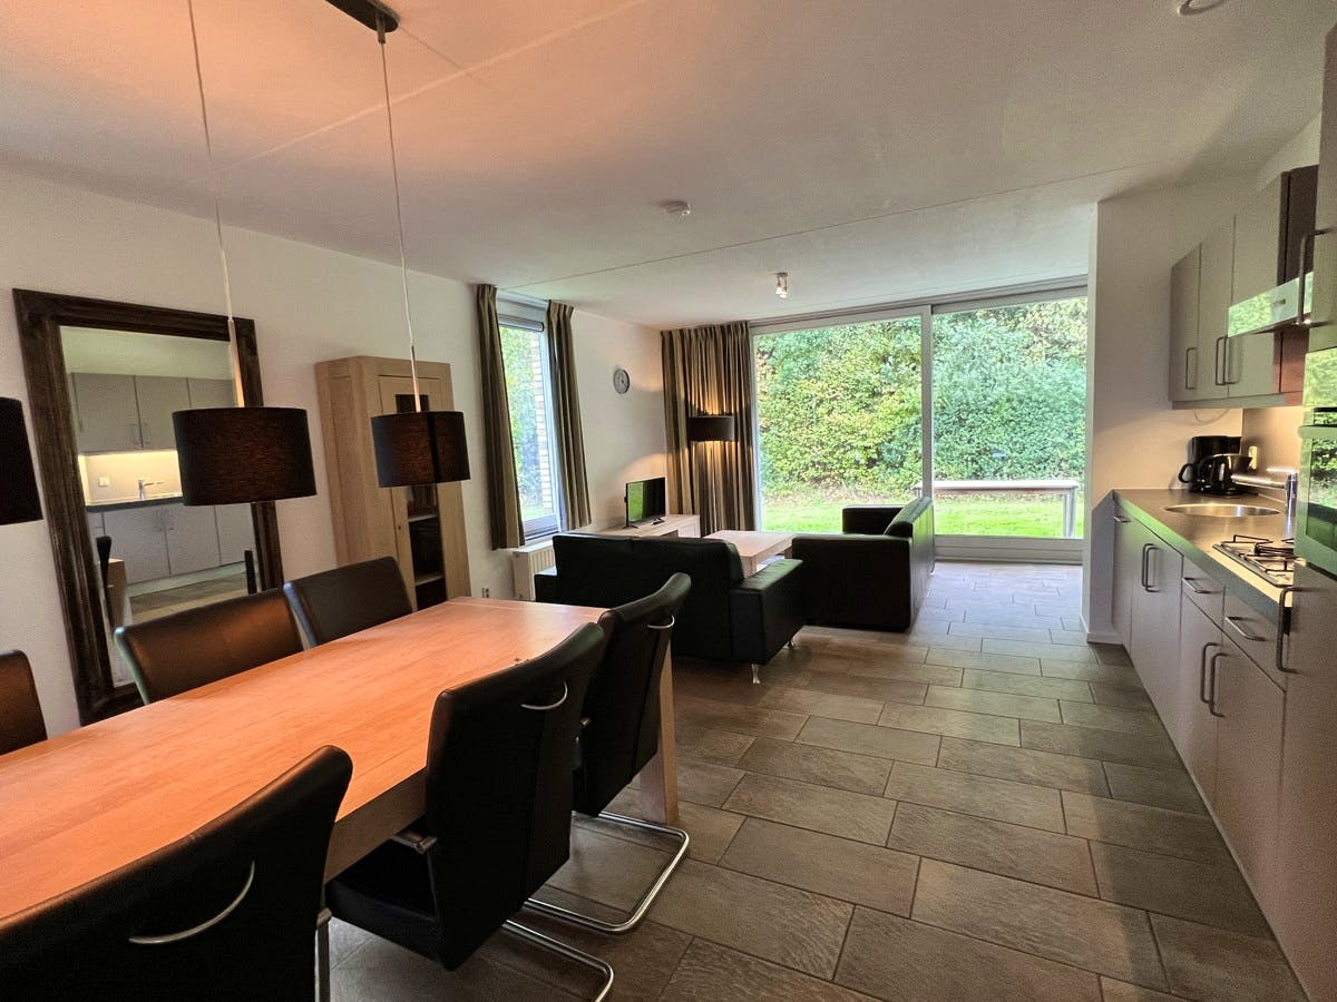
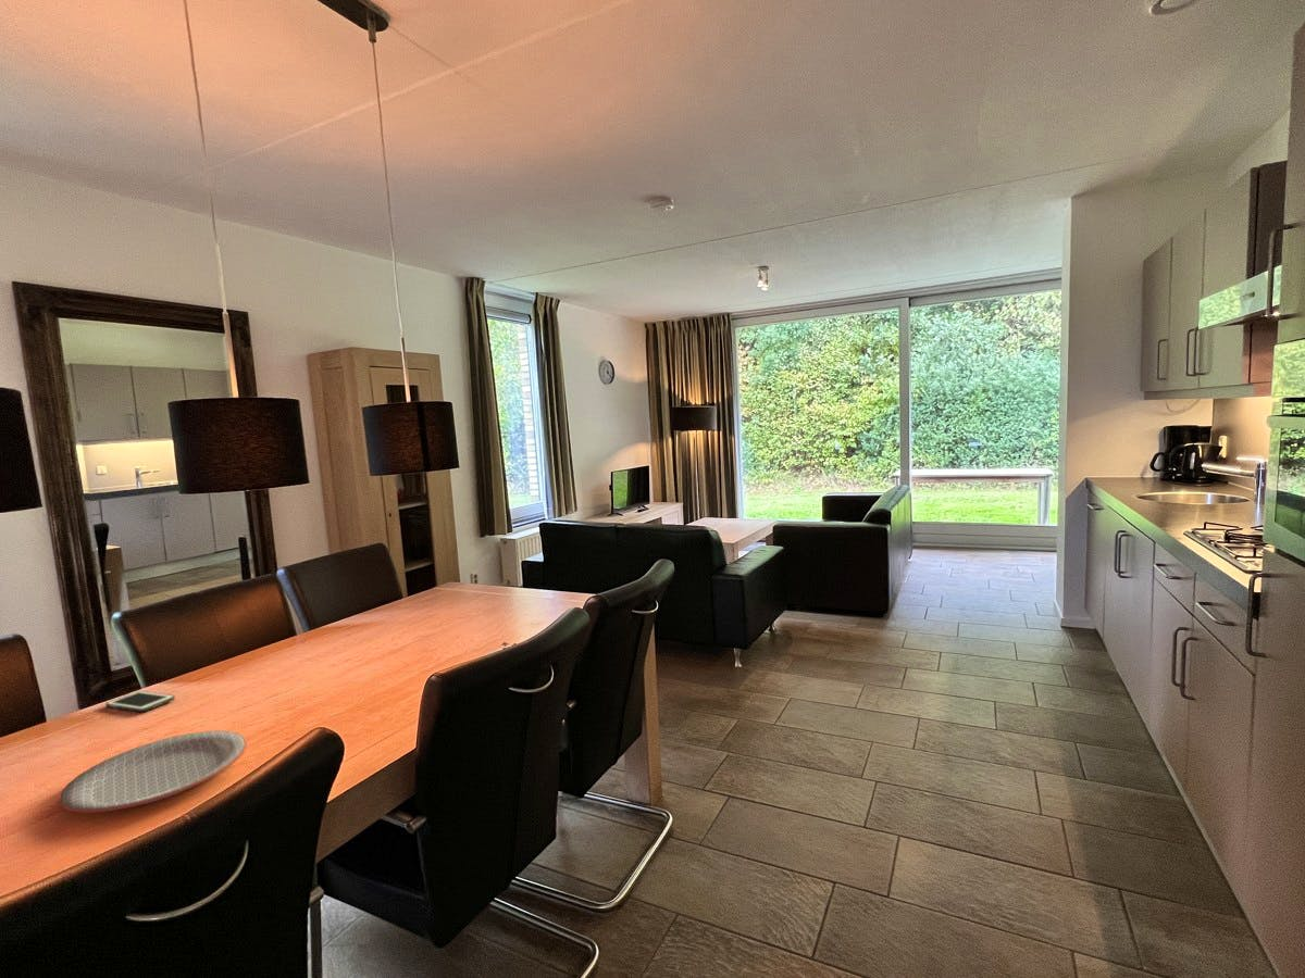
+ plate [59,729,248,814]
+ cell phone [104,690,176,713]
